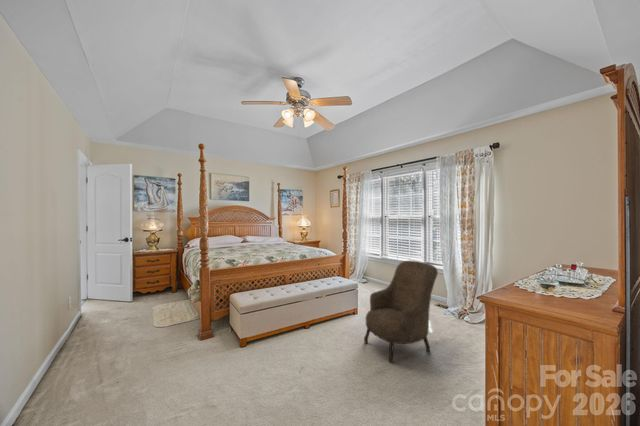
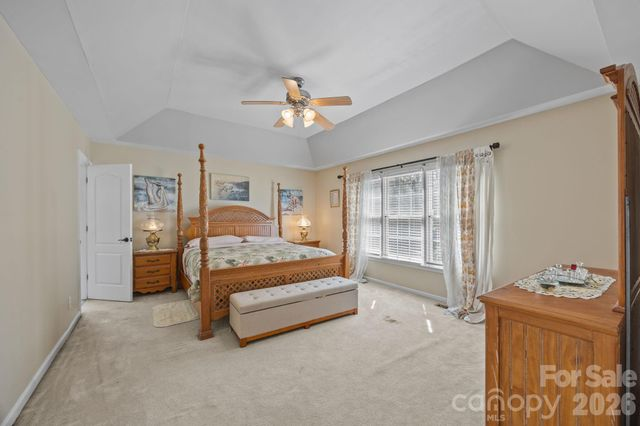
- armchair [363,260,439,364]
